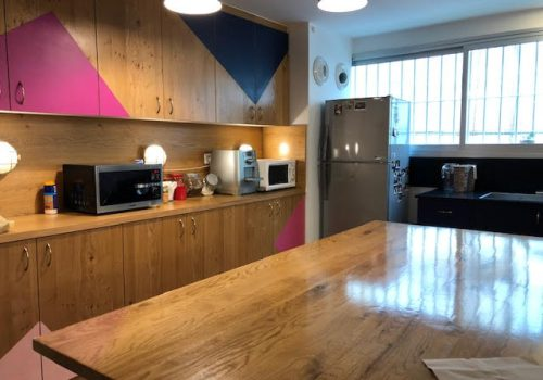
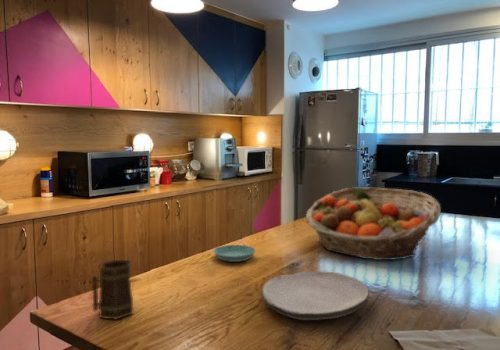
+ saucer [212,244,257,263]
+ mug [91,259,134,321]
+ plate [260,270,369,321]
+ fruit basket [305,186,442,261]
